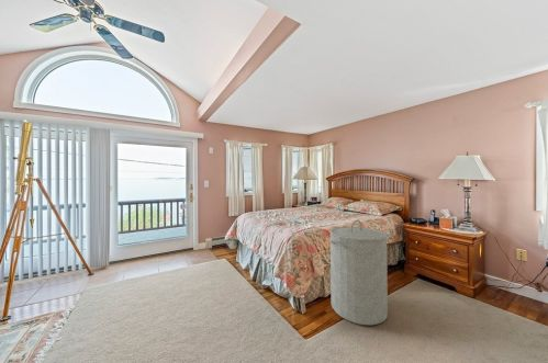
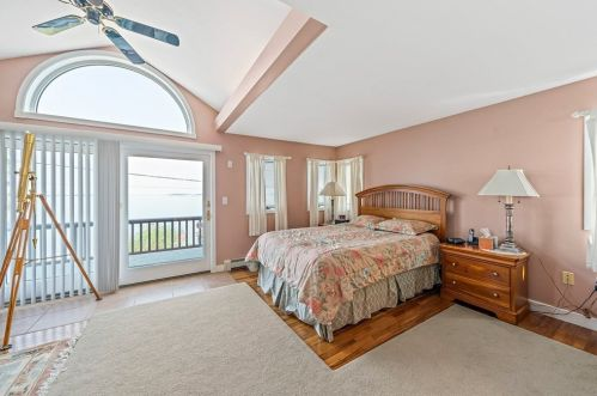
- laundry hamper [329,219,389,327]
